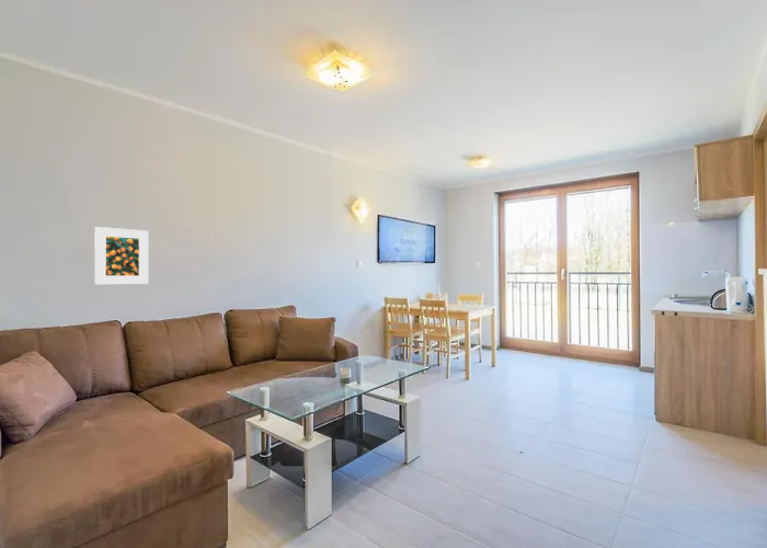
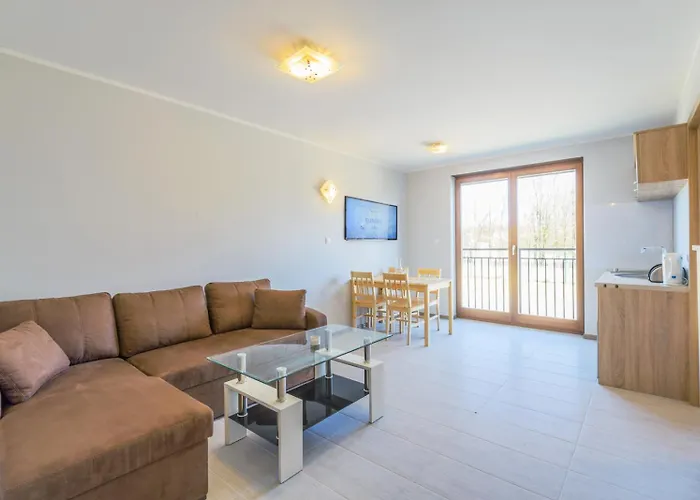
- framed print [93,226,149,286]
